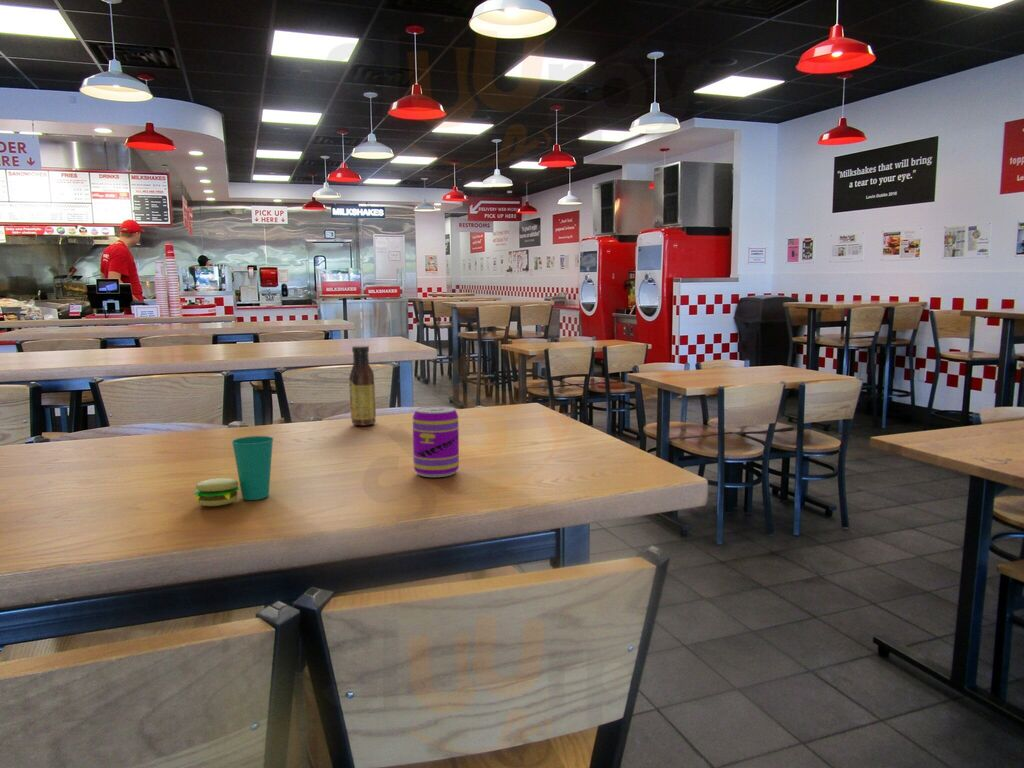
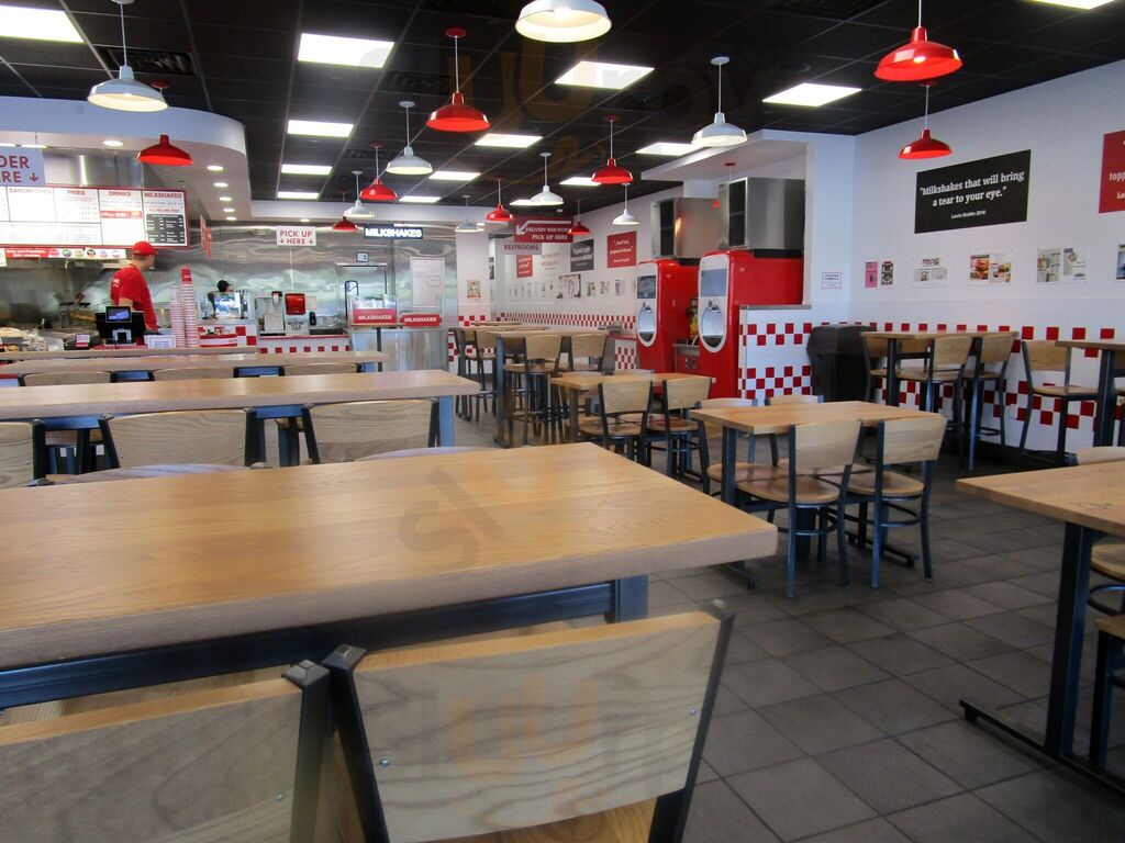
- beverage can [412,405,460,478]
- cup [193,435,274,507]
- sauce bottle [348,344,377,427]
